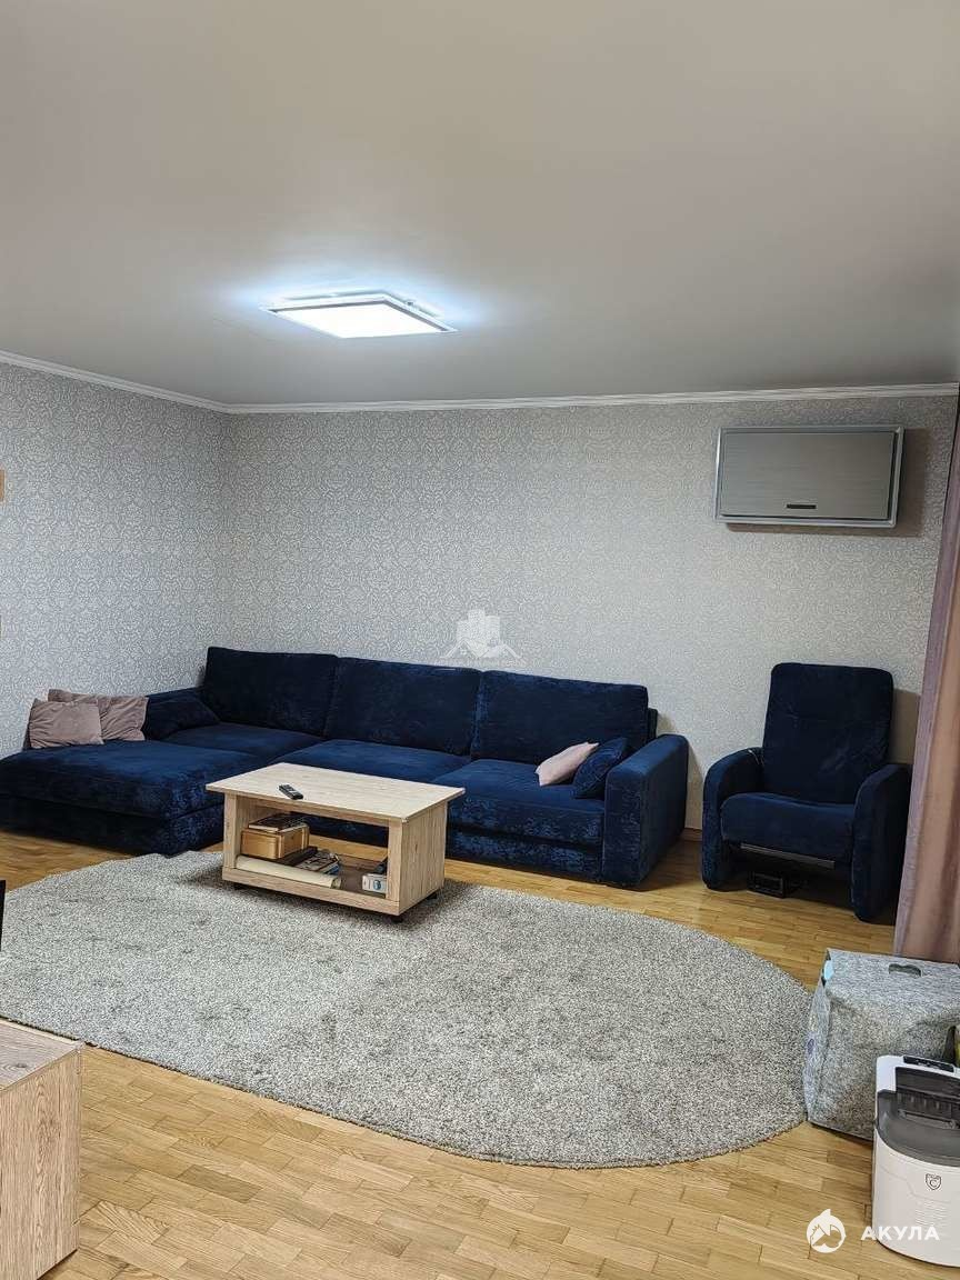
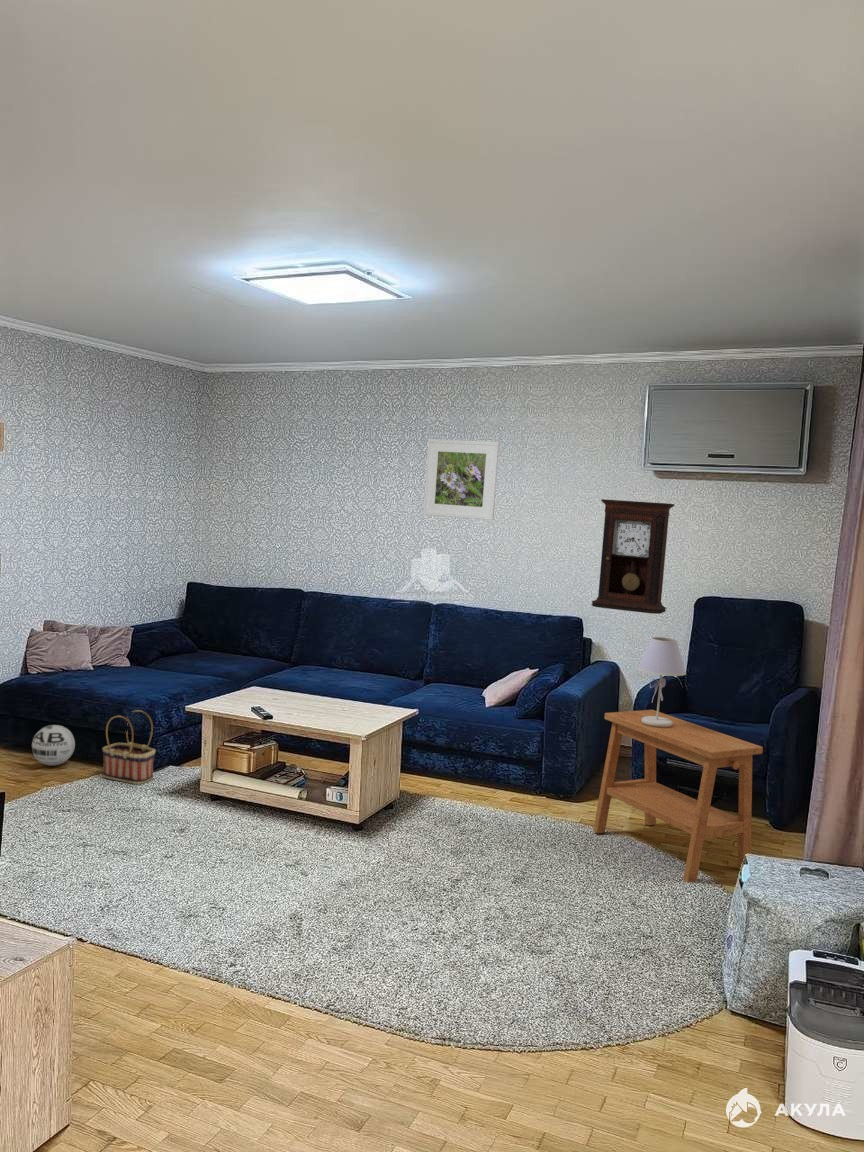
+ table lamp [636,636,687,728]
+ pendulum clock [591,498,675,615]
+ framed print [422,438,500,521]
+ side table [592,709,764,883]
+ ball [31,724,76,767]
+ basket [101,709,157,785]
